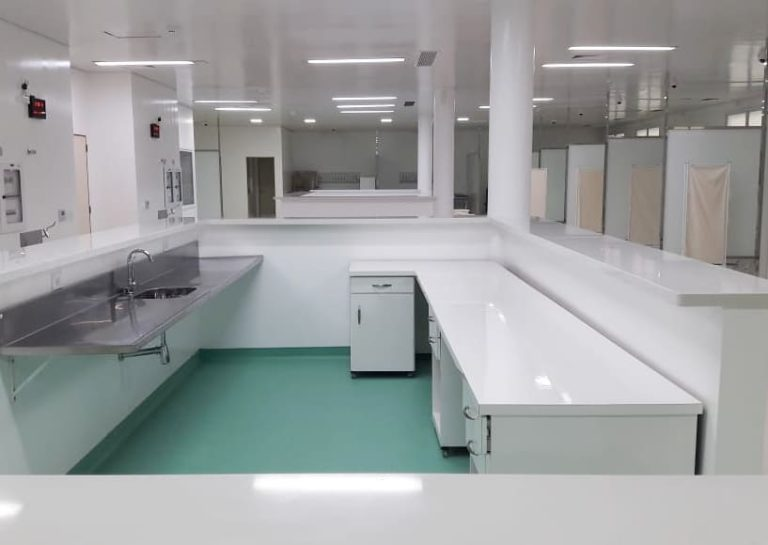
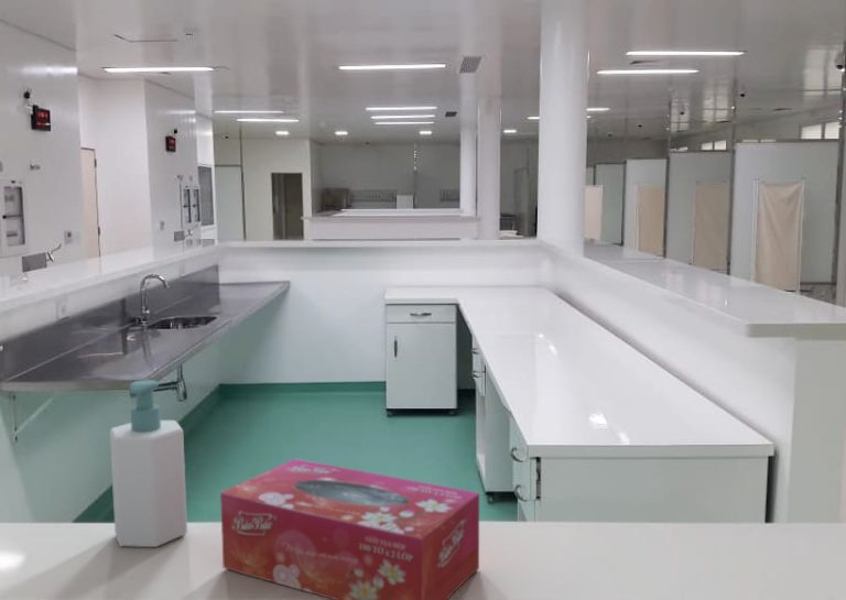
+ soap bottle [109,379,188,548]
+ tissue box [219,458,480,600]
